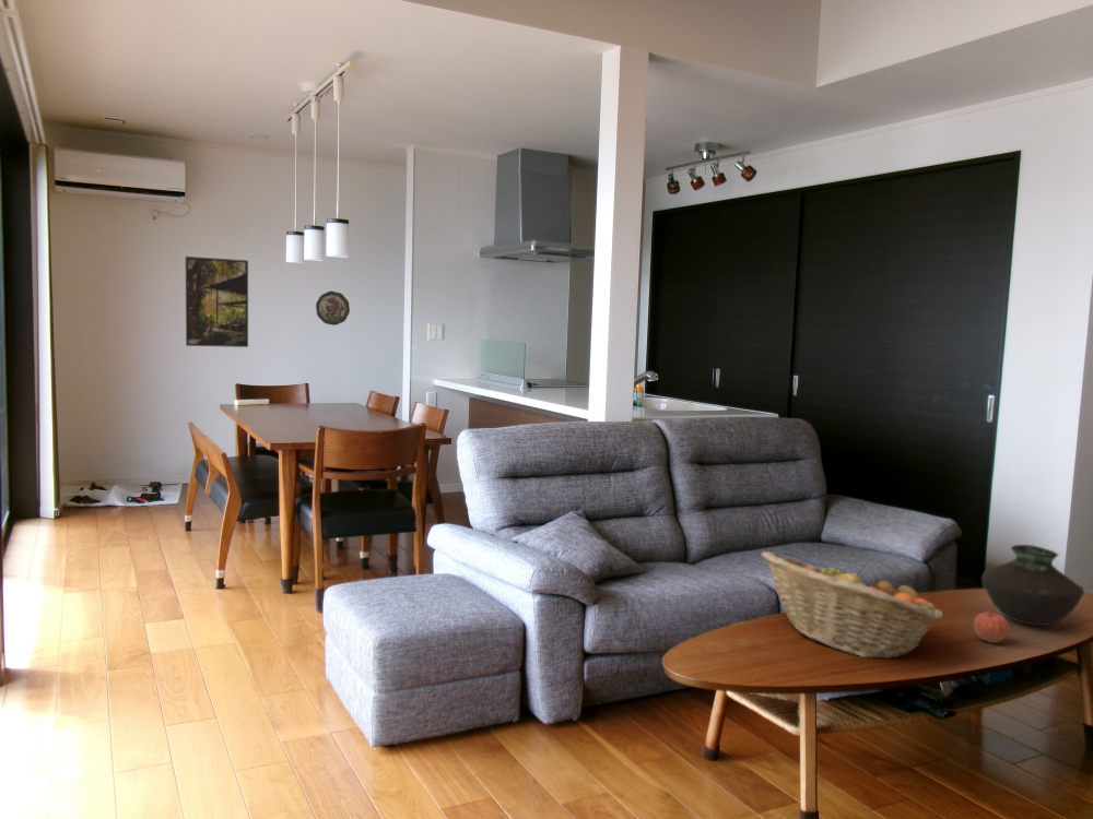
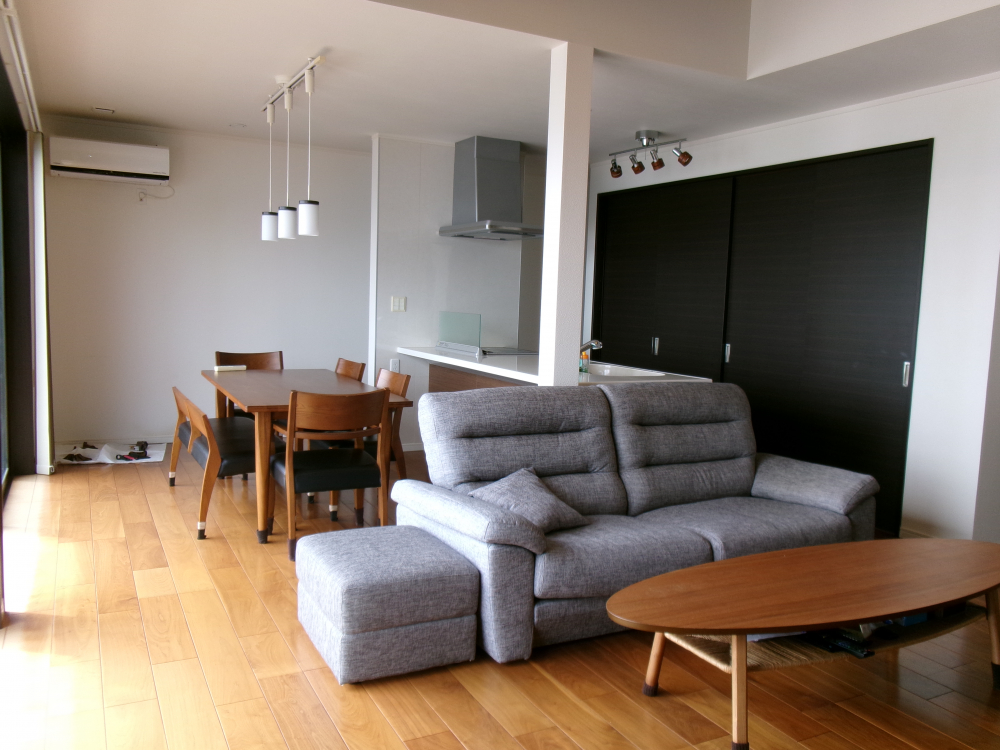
- apple [972,610,1010,644]
- fruit basket [760,550,944,660]
- decorative plate [315,290,351,327]
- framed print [185,256,249,348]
- vase [980,544,1085,627]
